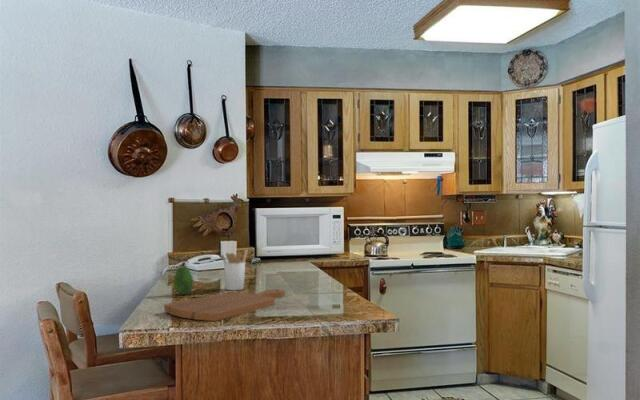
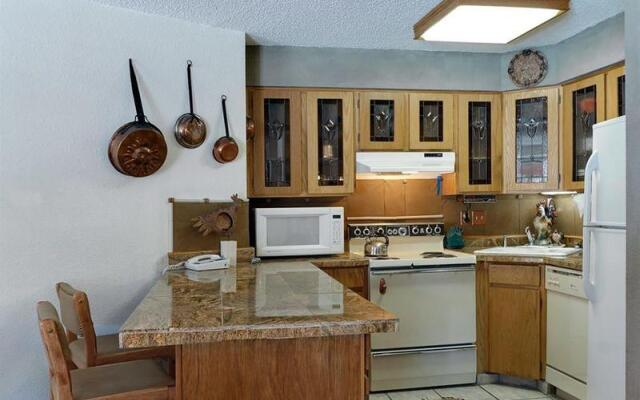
- fruit [172,265,194,296]
- utensil holder [219,248,249,291]
- cutting board [163,288,286,322]
